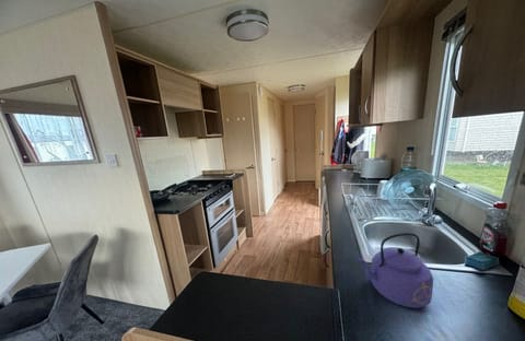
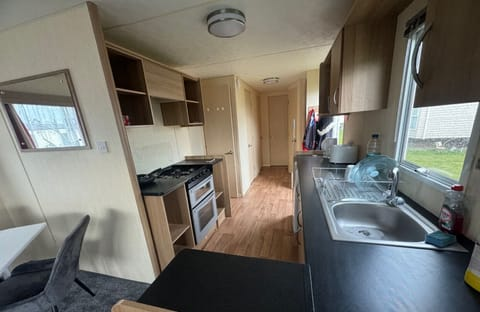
- kettle [358,232,434,309]
